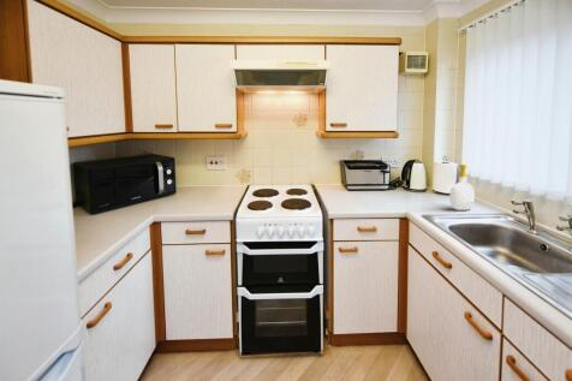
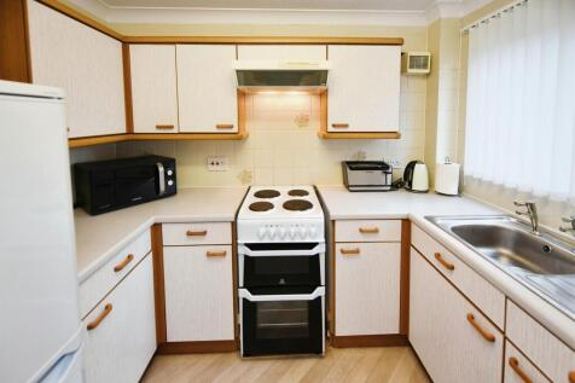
- soap bottle [448,162,476,212]
